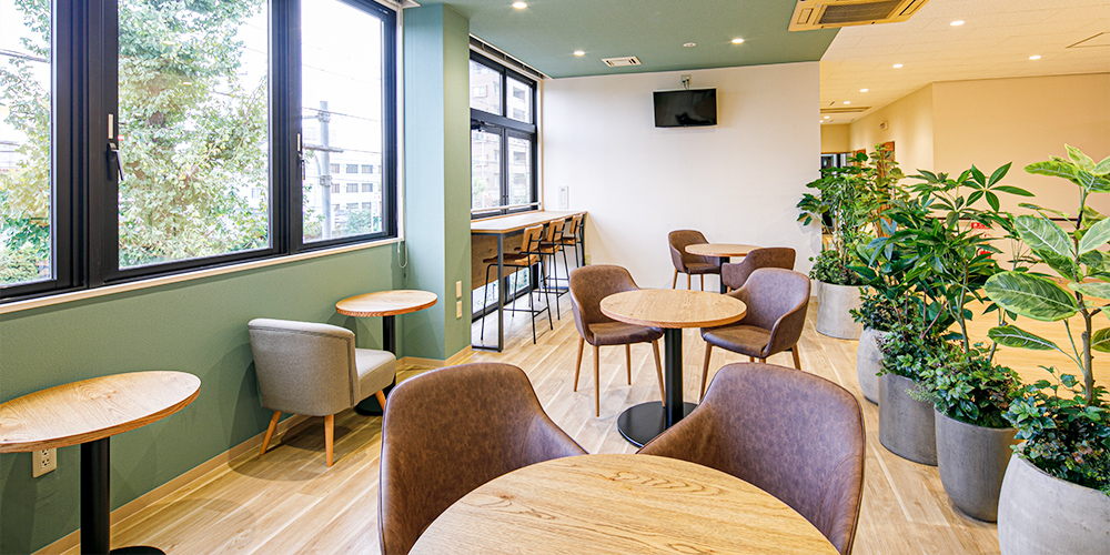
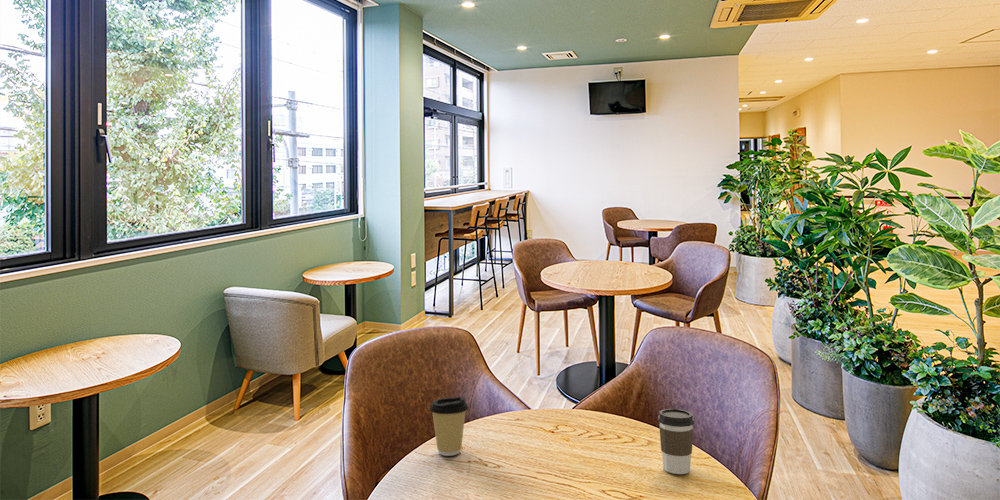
+ coffee cup [657,408,695,475]
+ coffee cup [428,396,470,457]
